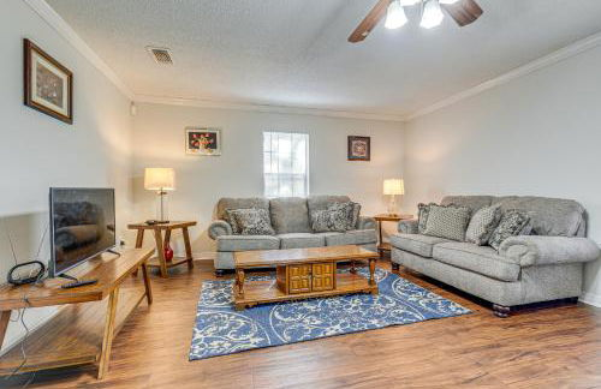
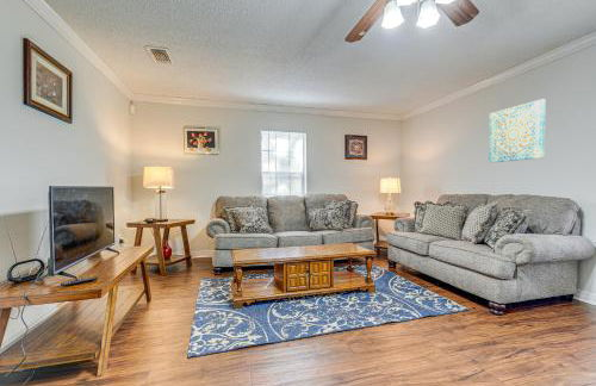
+ wall art [488,98,547,164]
